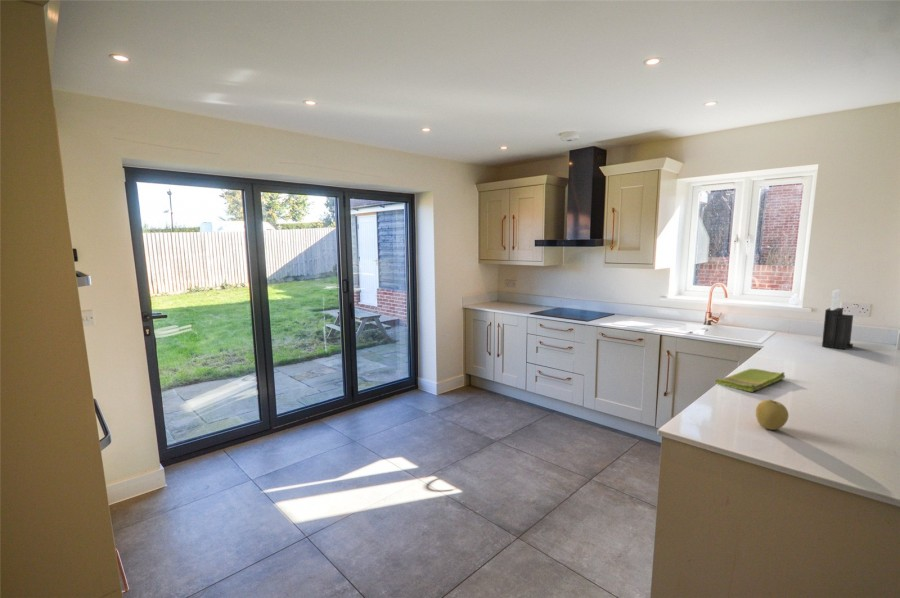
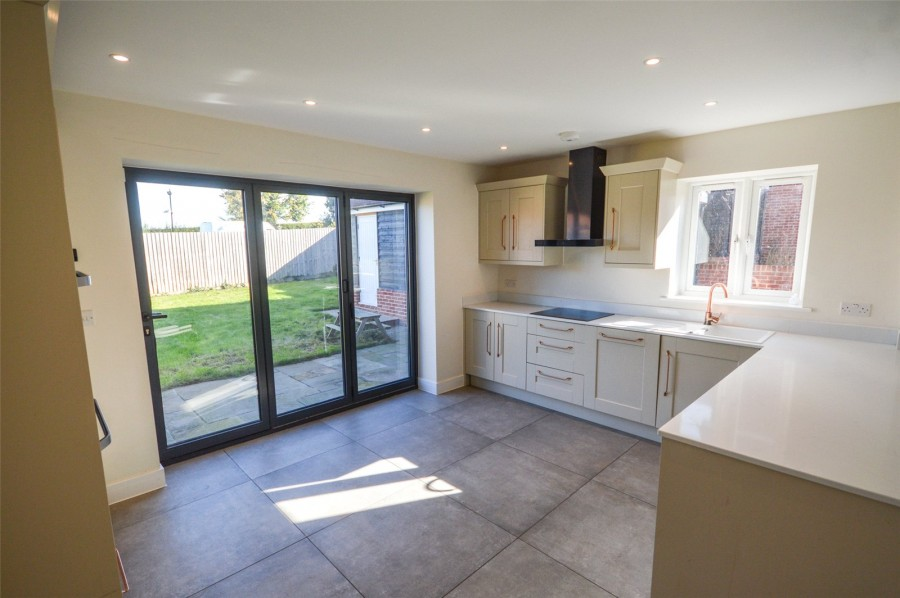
- fruit [755,399,790,431]
- knife block [821,289,854,350]
- dish towel [714,368,786,393]
